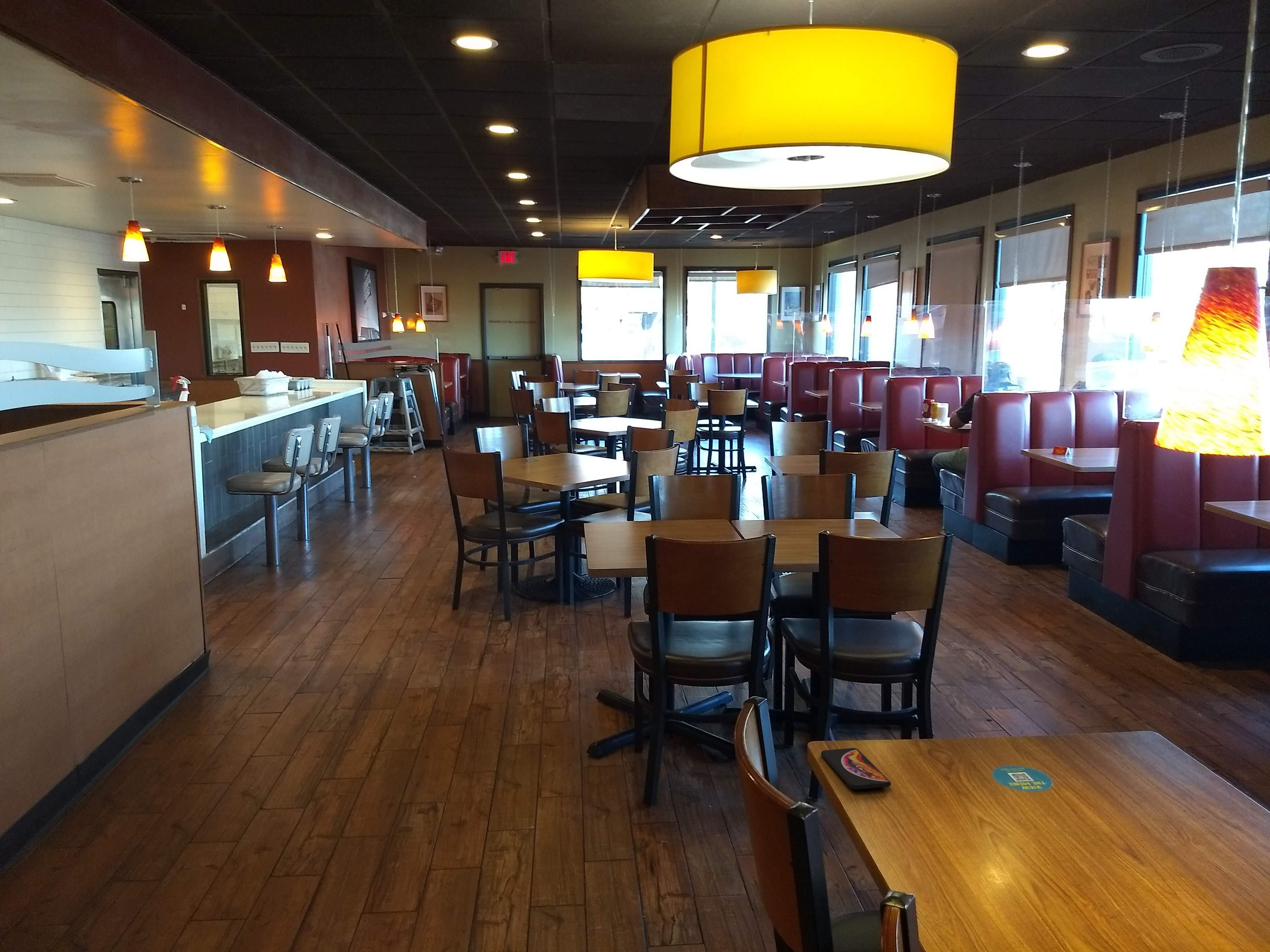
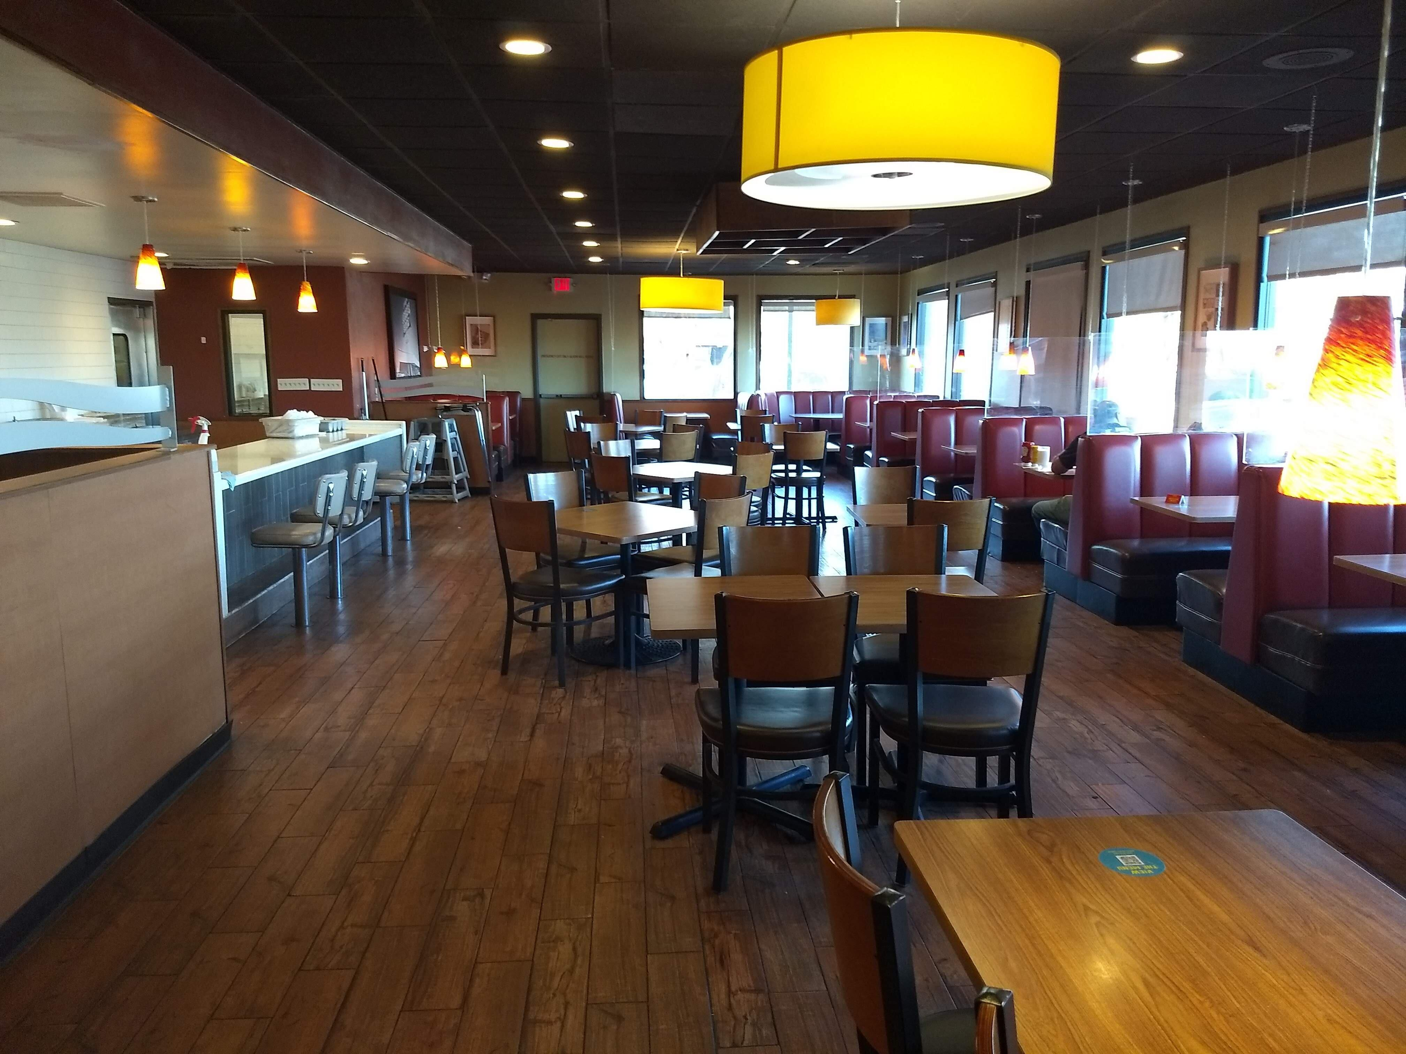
- smartphone [821,748,891,790]
